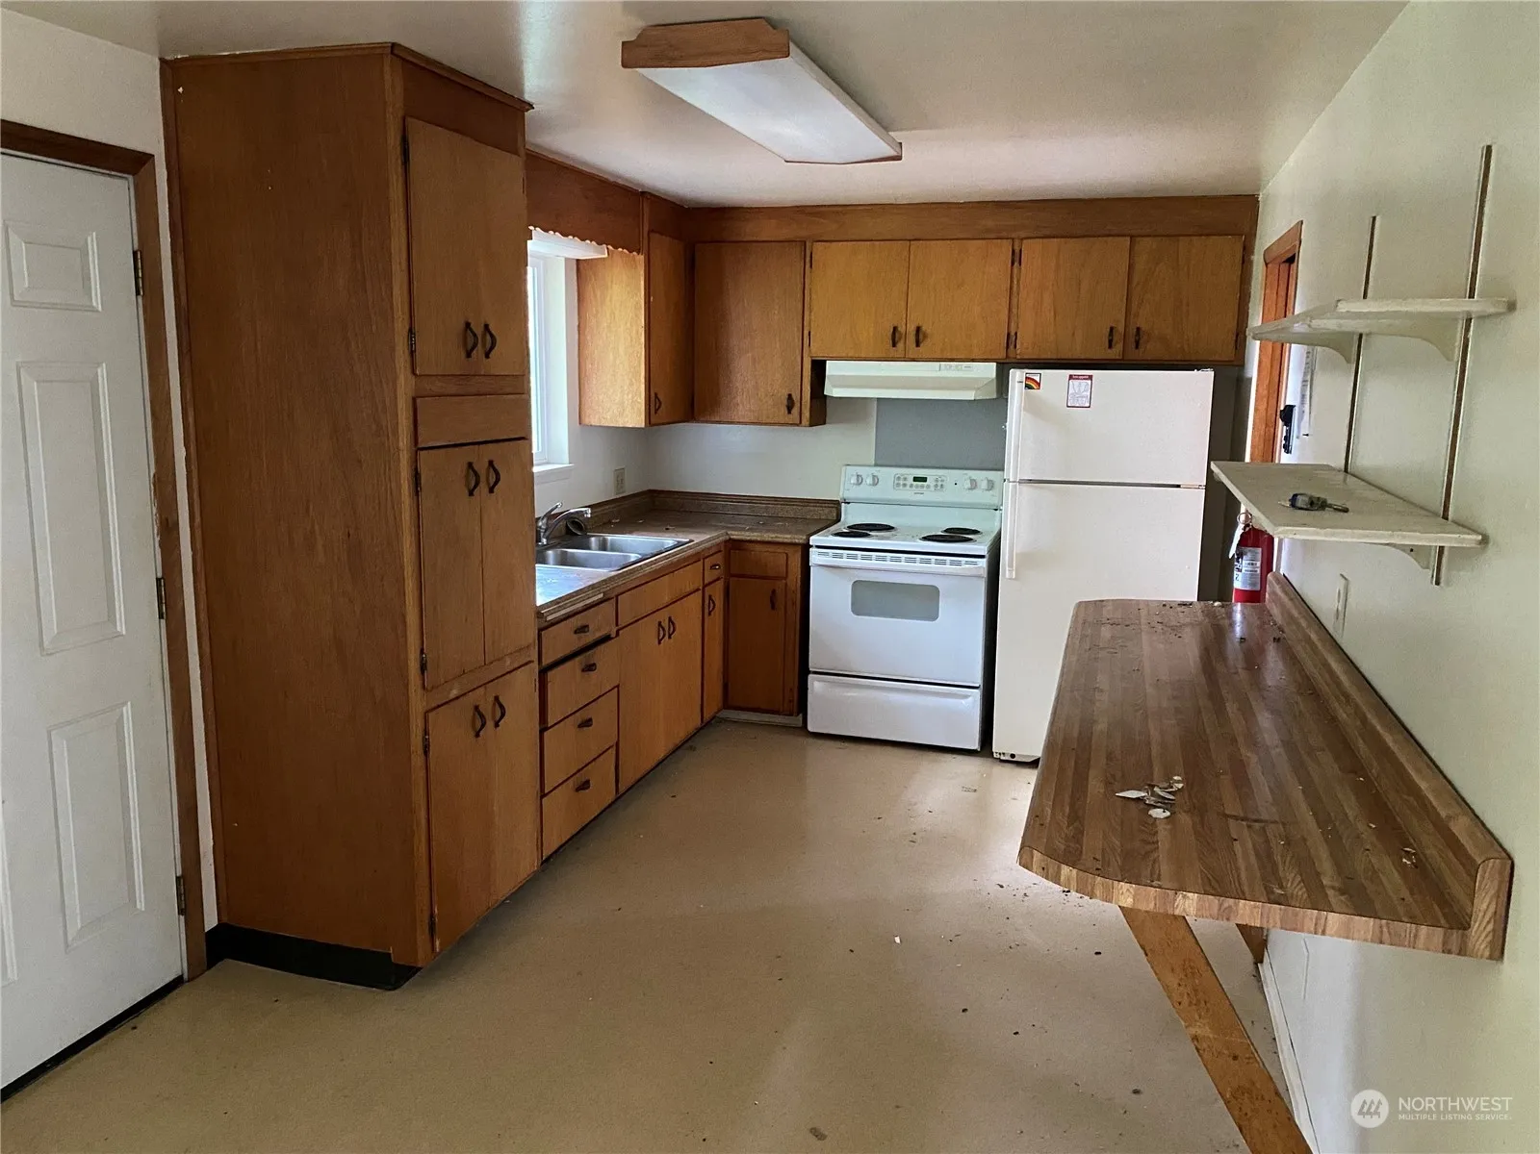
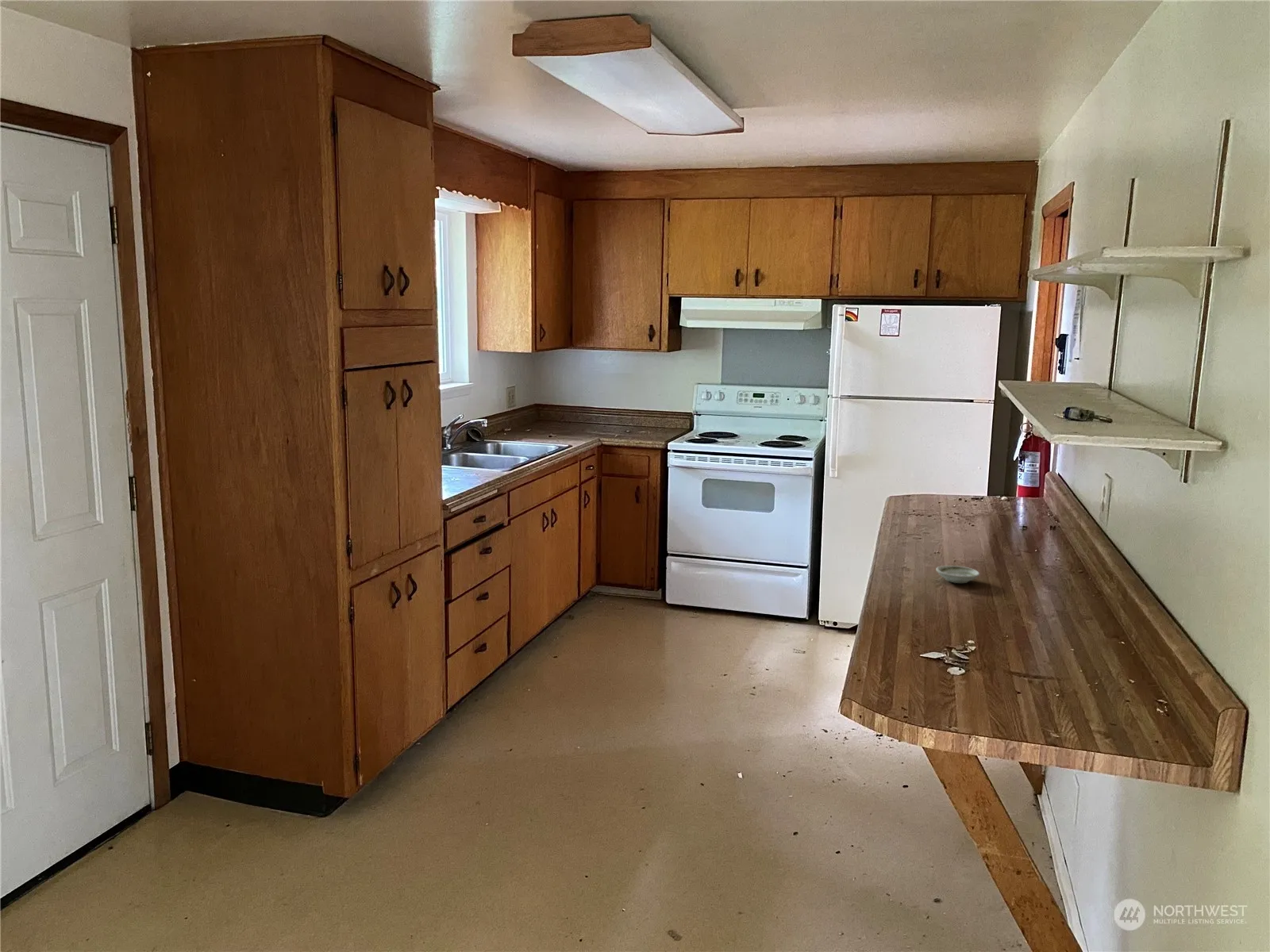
+ saucer [935,565,980,584]
